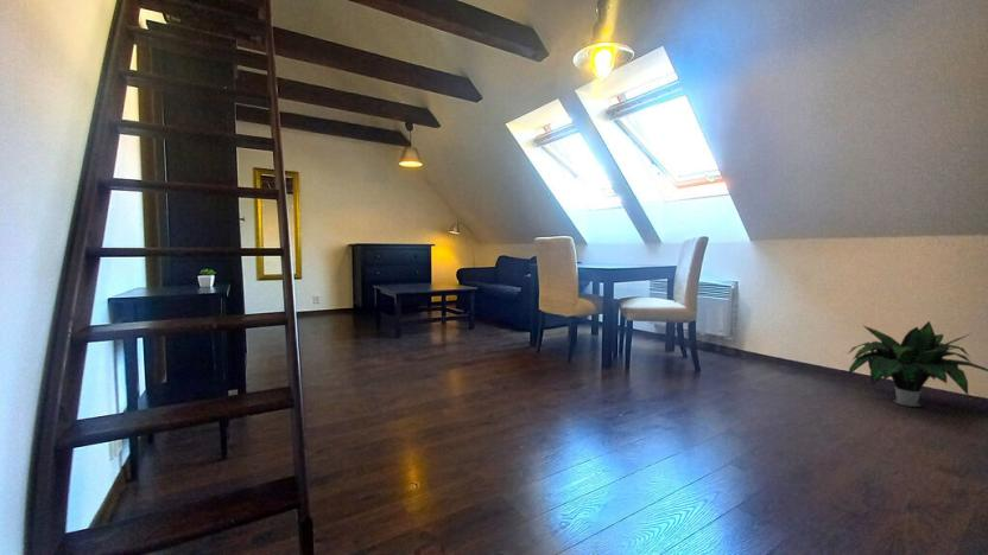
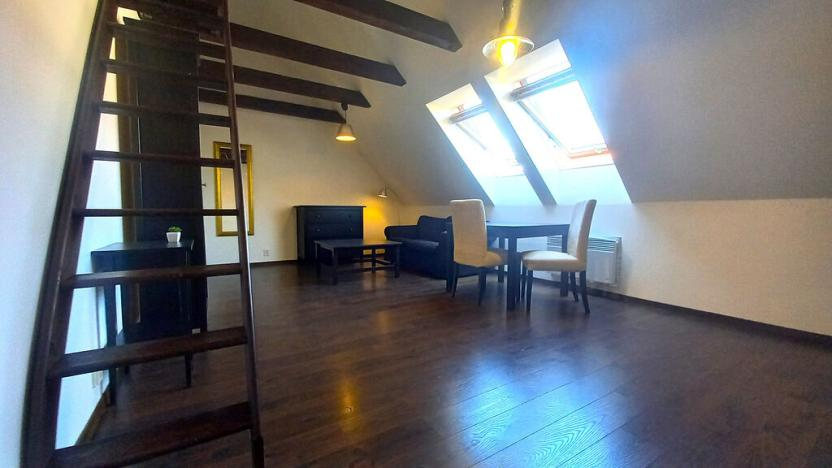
- potted plant [846,320,988,408]
